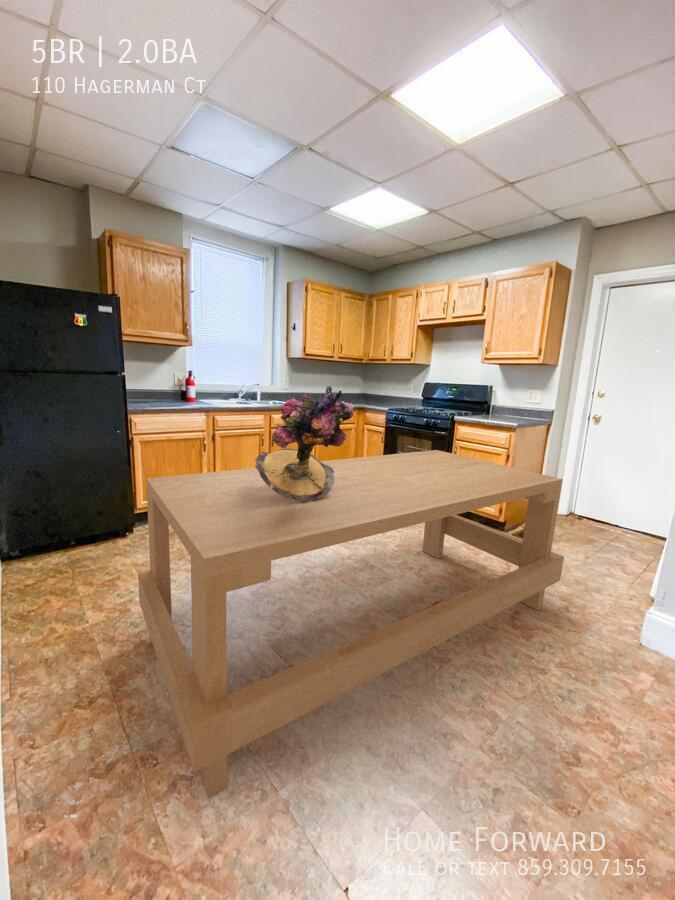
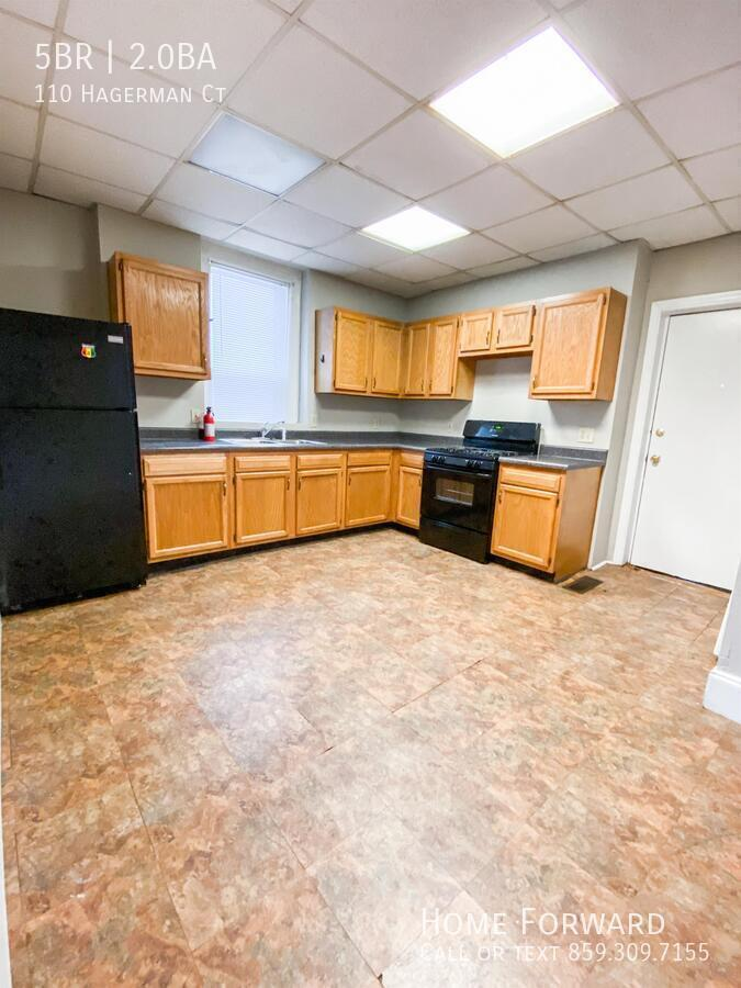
- bouquet [254,385,355,503]
- dining table [137,449,565,799]
